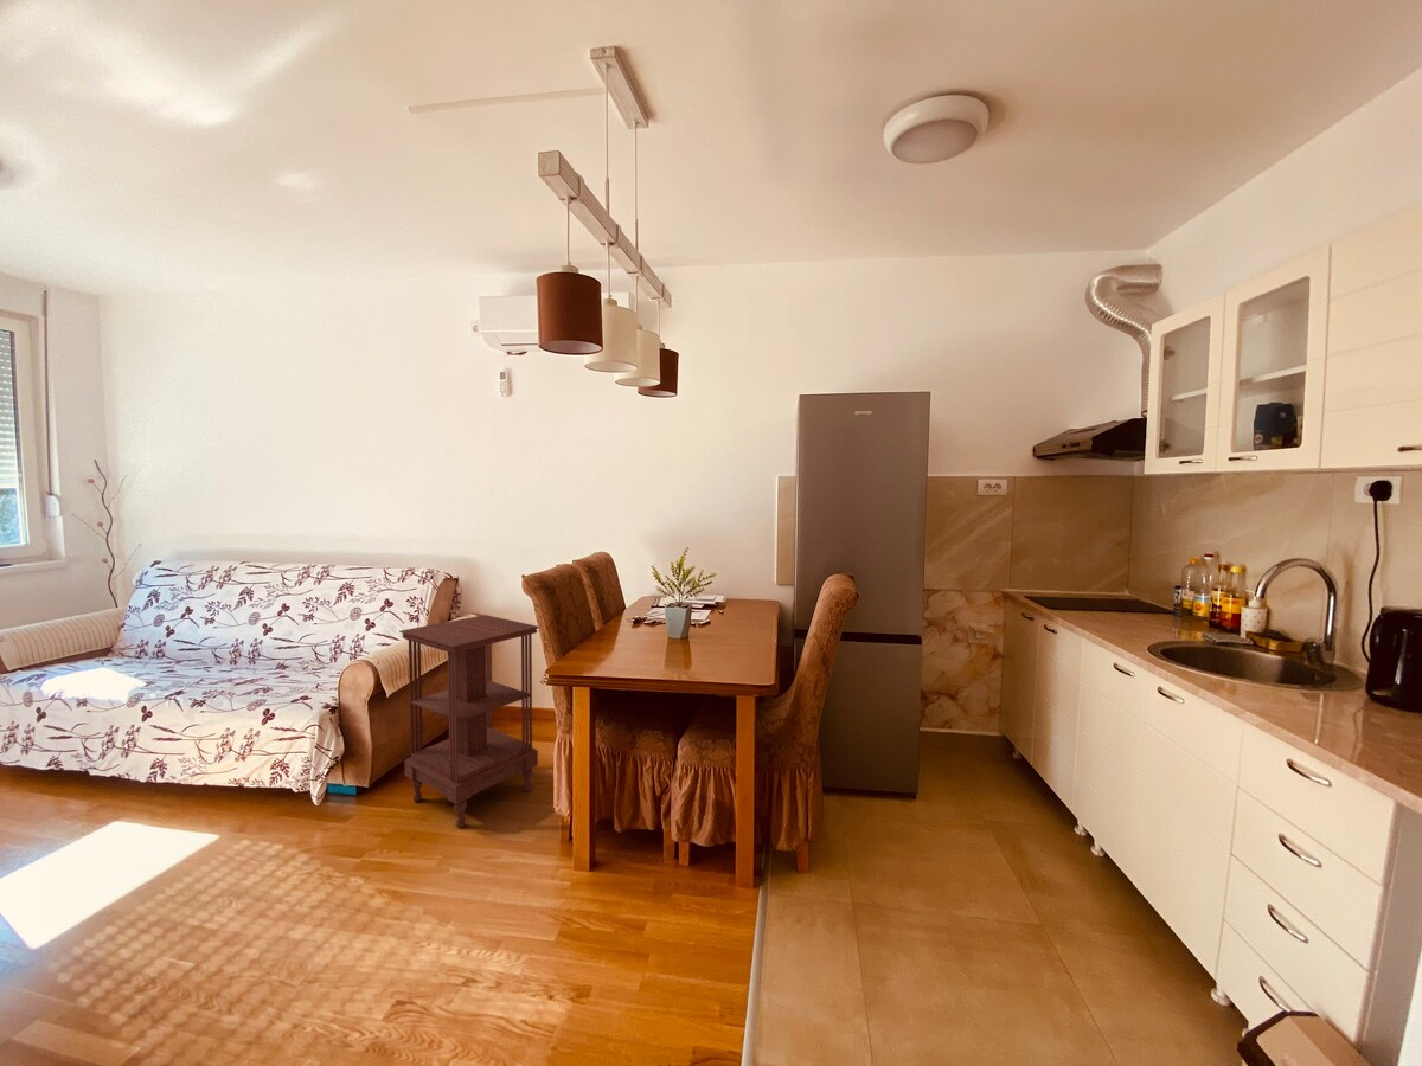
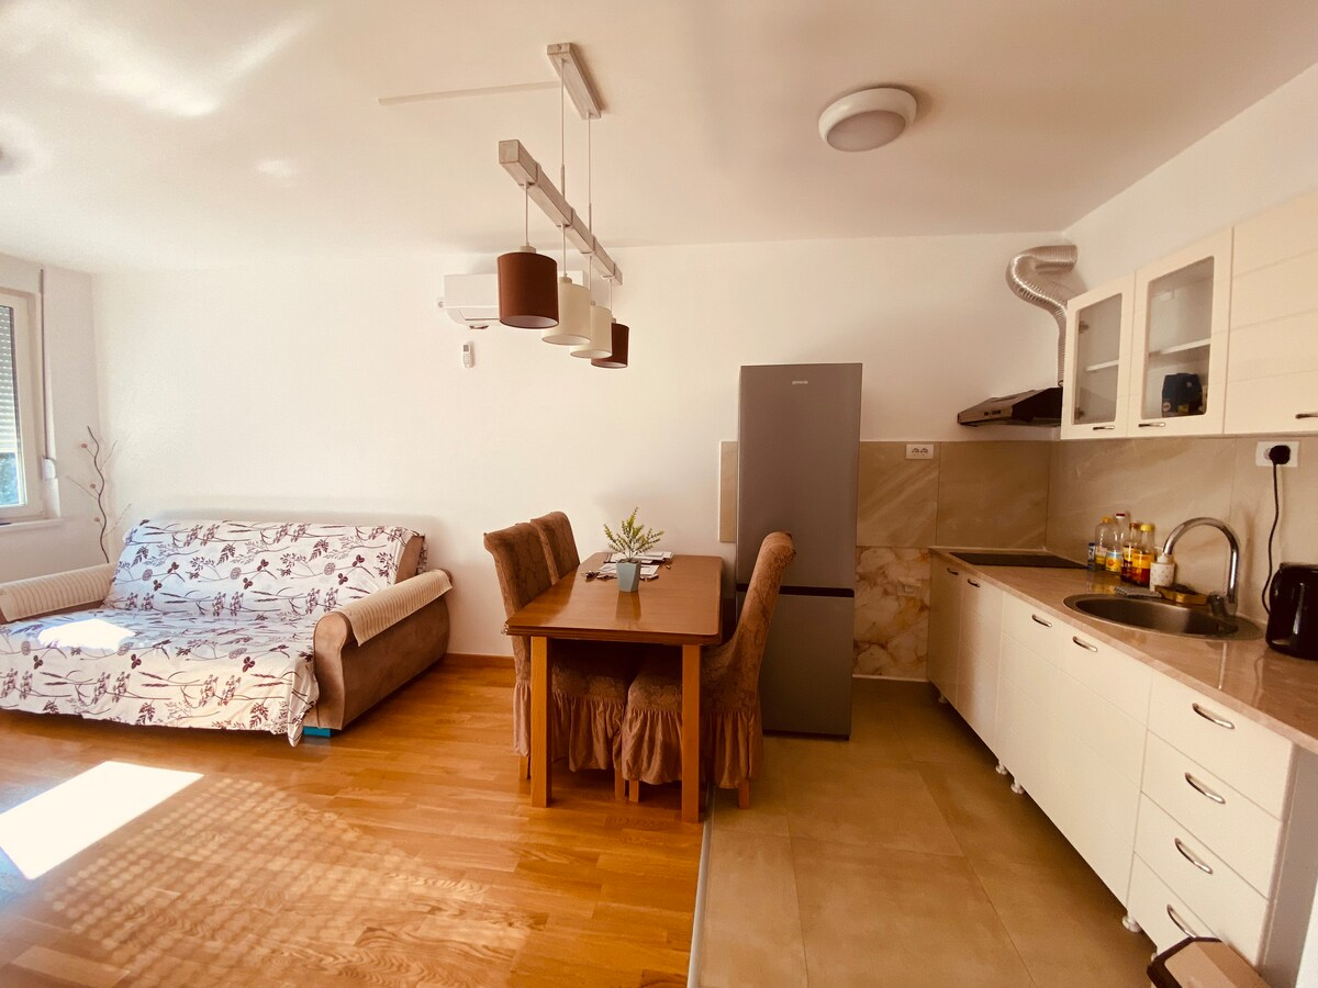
- side table [398,614,540,829]
